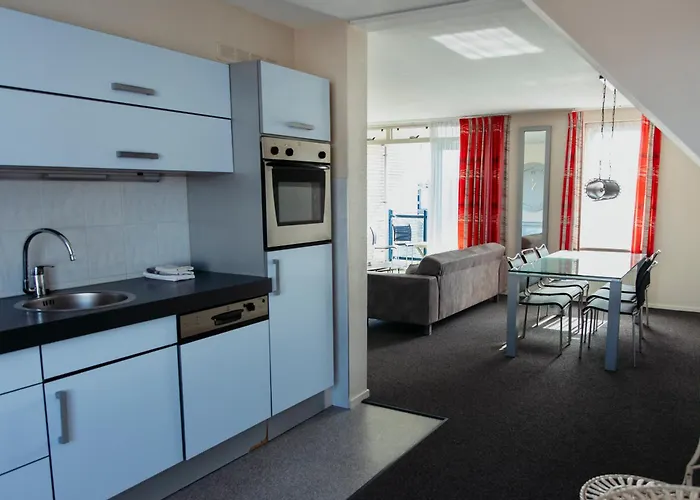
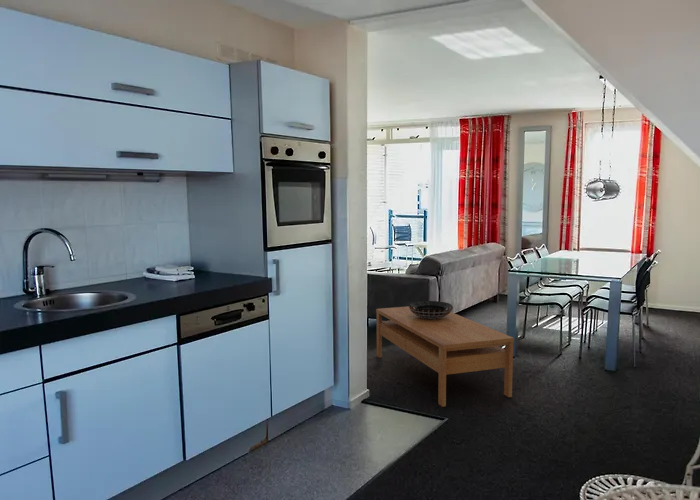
+ coffee table [375,305,515,408]
+ decorative bowl [408,300,454,319]
